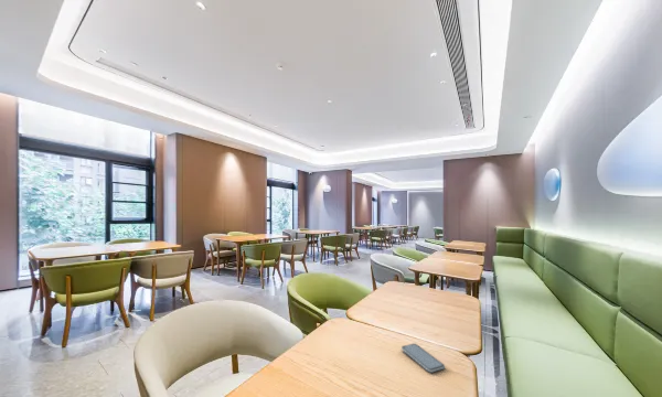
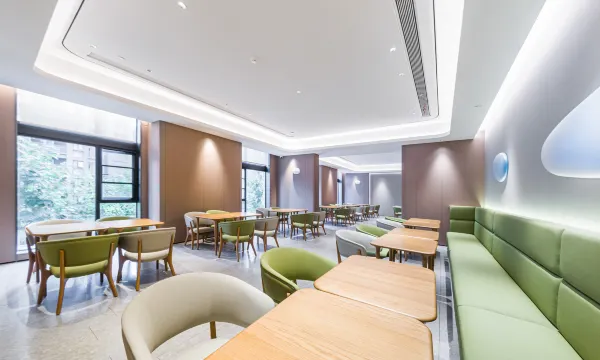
- smartphone [401,342,446,374]
